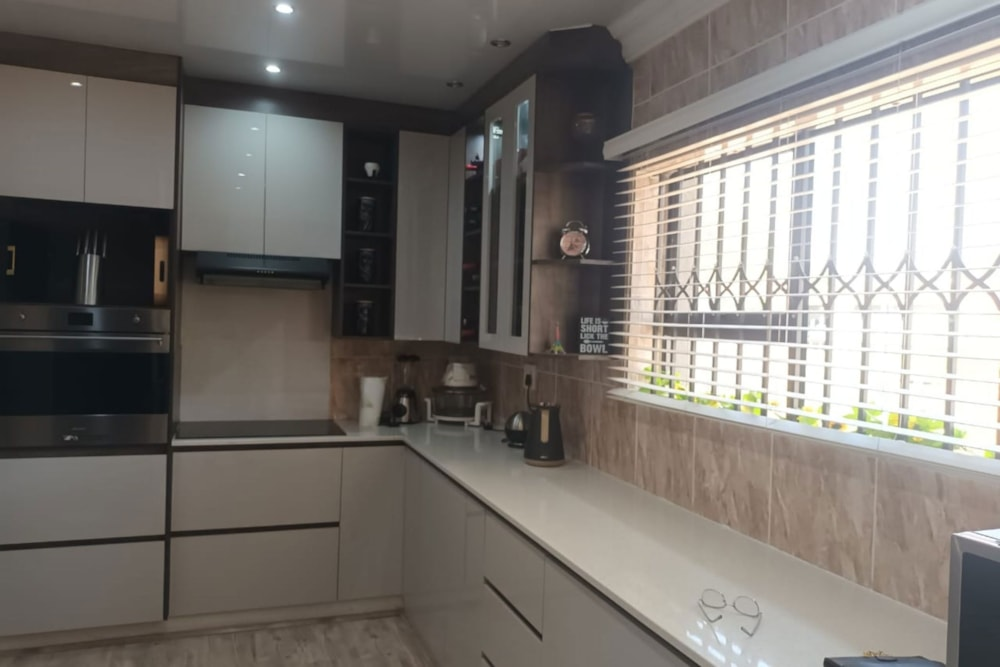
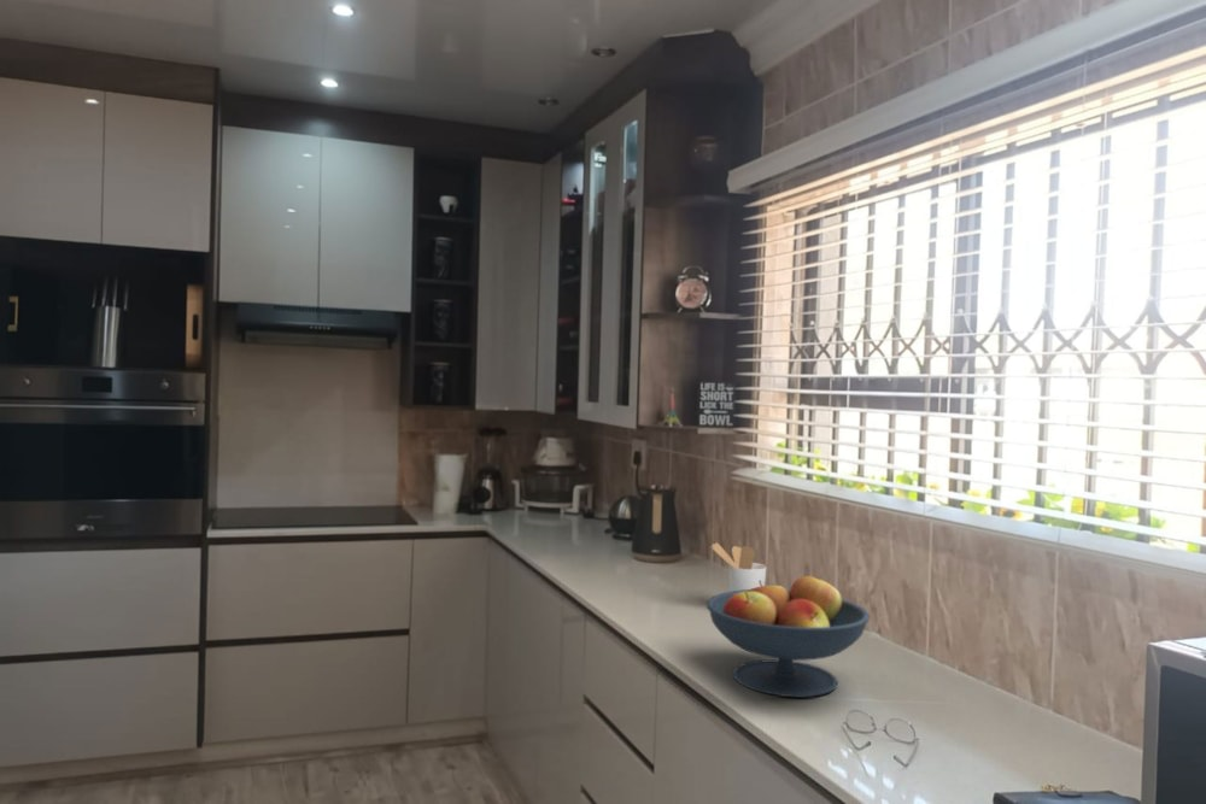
+ utensil holder [709,541,768,592]
+ fruit bowl [706,574,871,698]
